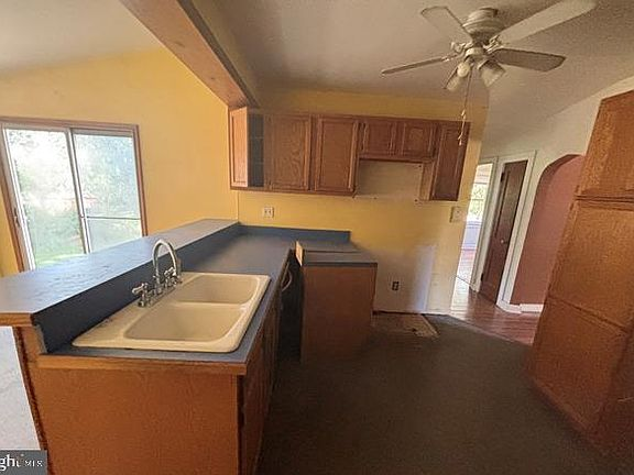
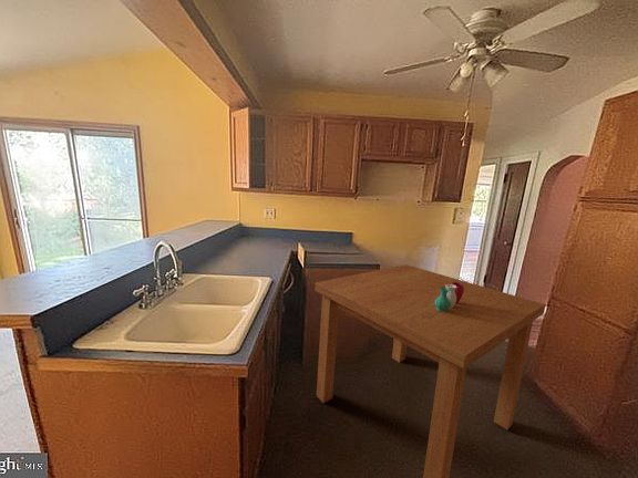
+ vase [434,282,464,312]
+ dining table [313,263,547,478]
